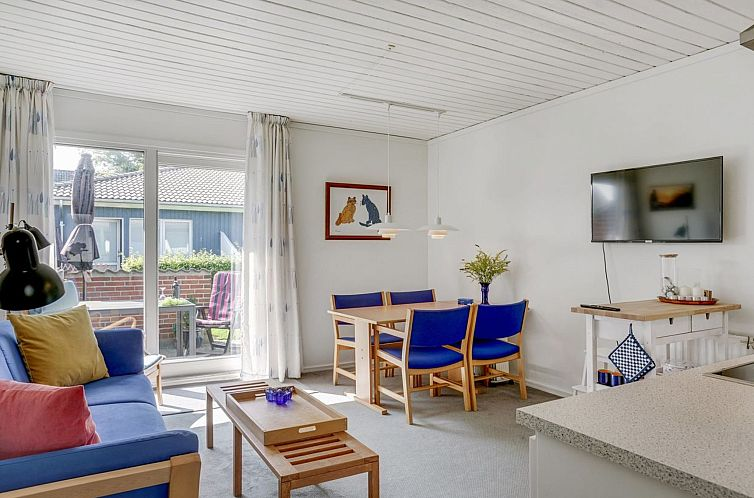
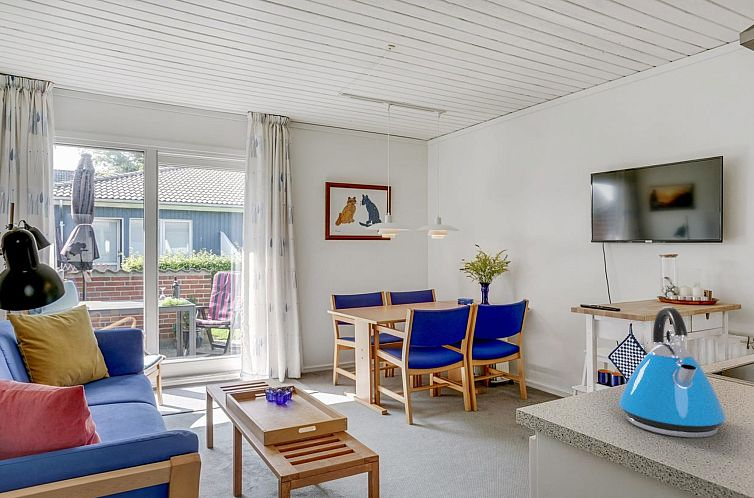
+ kettle [618,305,727,439]
